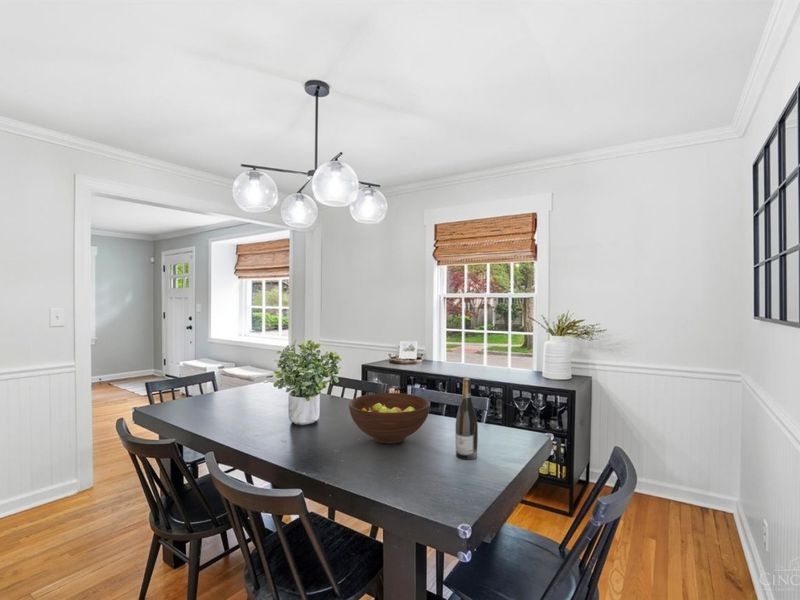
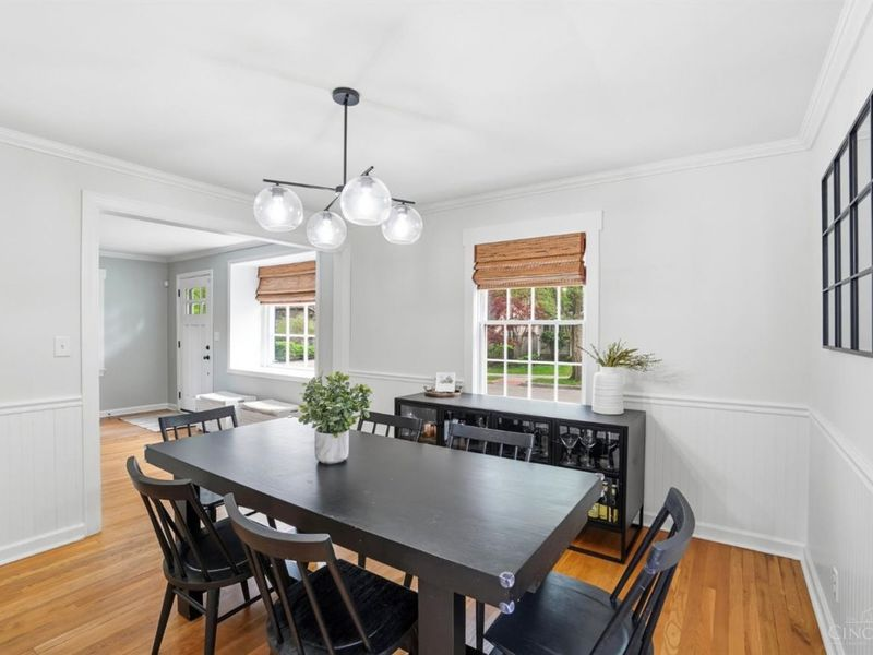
- fruit bowl [348,392,431,445]
- wine bottle [455,377,479,461]
